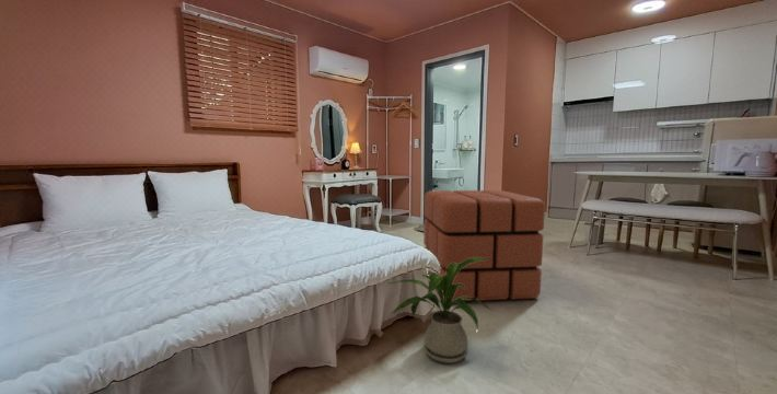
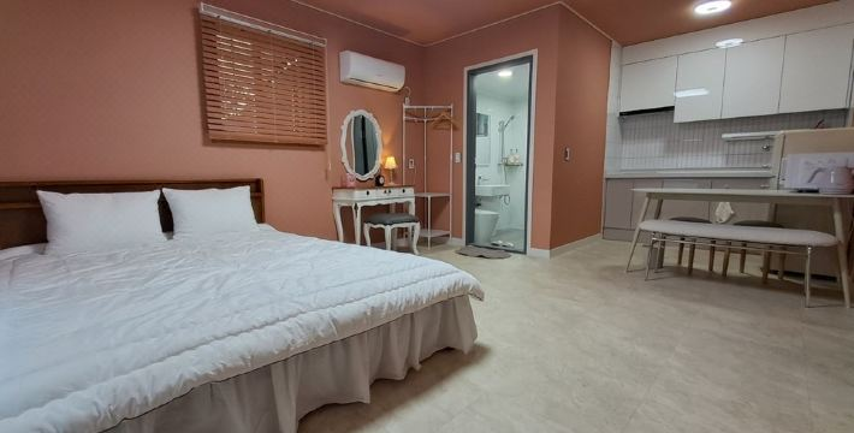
- pouf [422,189,546,302]
- house plant [387,257,492,364]
